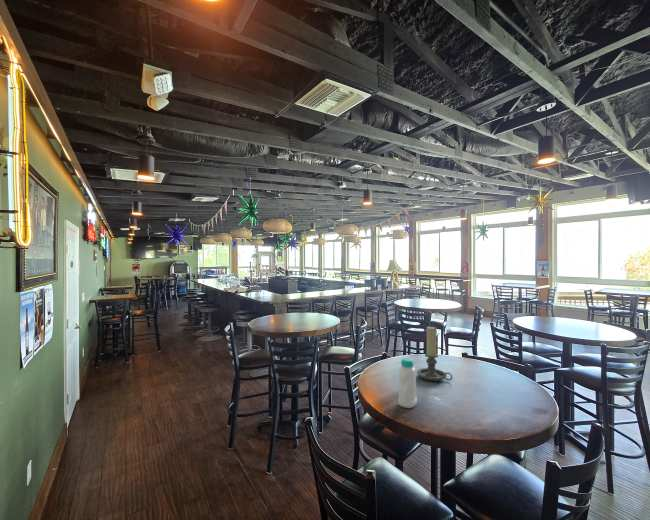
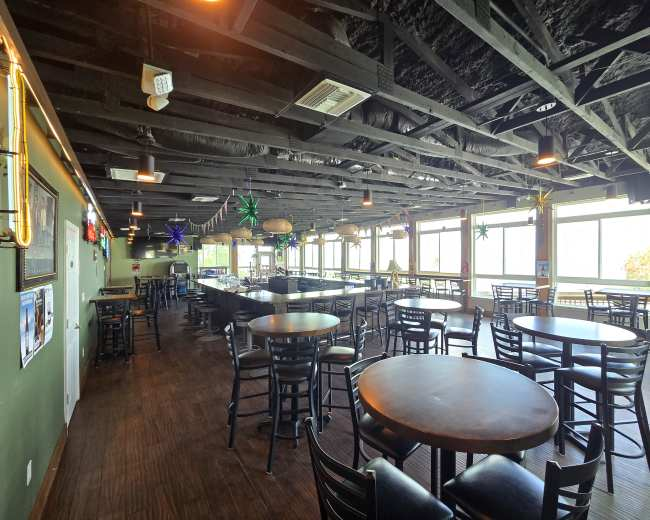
- candle holder [416,325,453,382]
- bottle [397,357,418,409]
